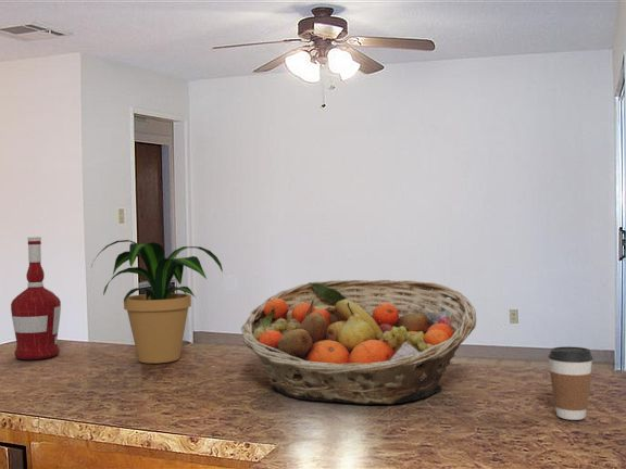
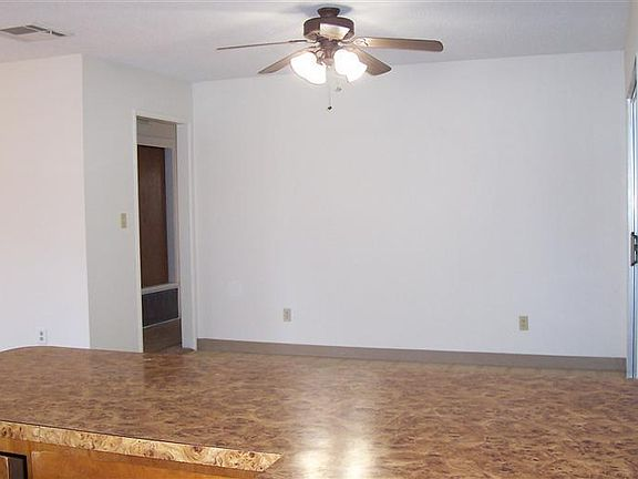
- alcohol [10,236,62,360]
- fruit basket [240,279,477,405]
- coffee cup [548,345,593,421]
- potted plant [90,239,224,364]
